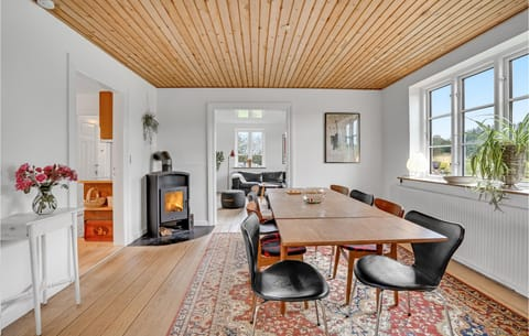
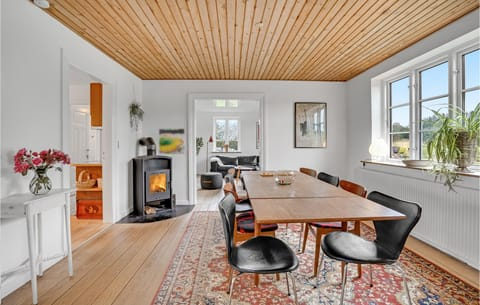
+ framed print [158,127,186,155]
